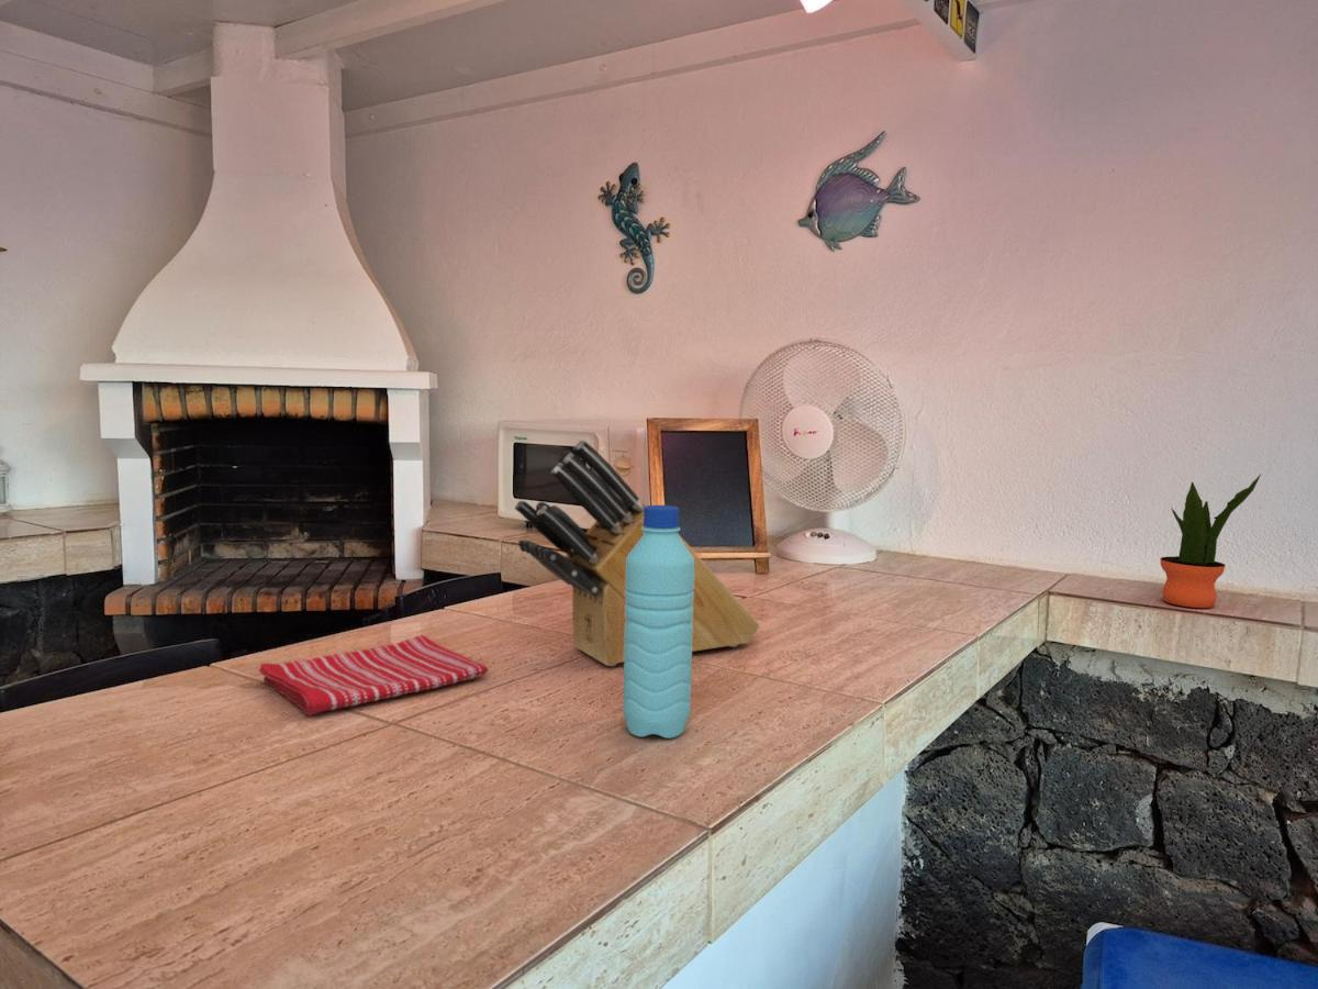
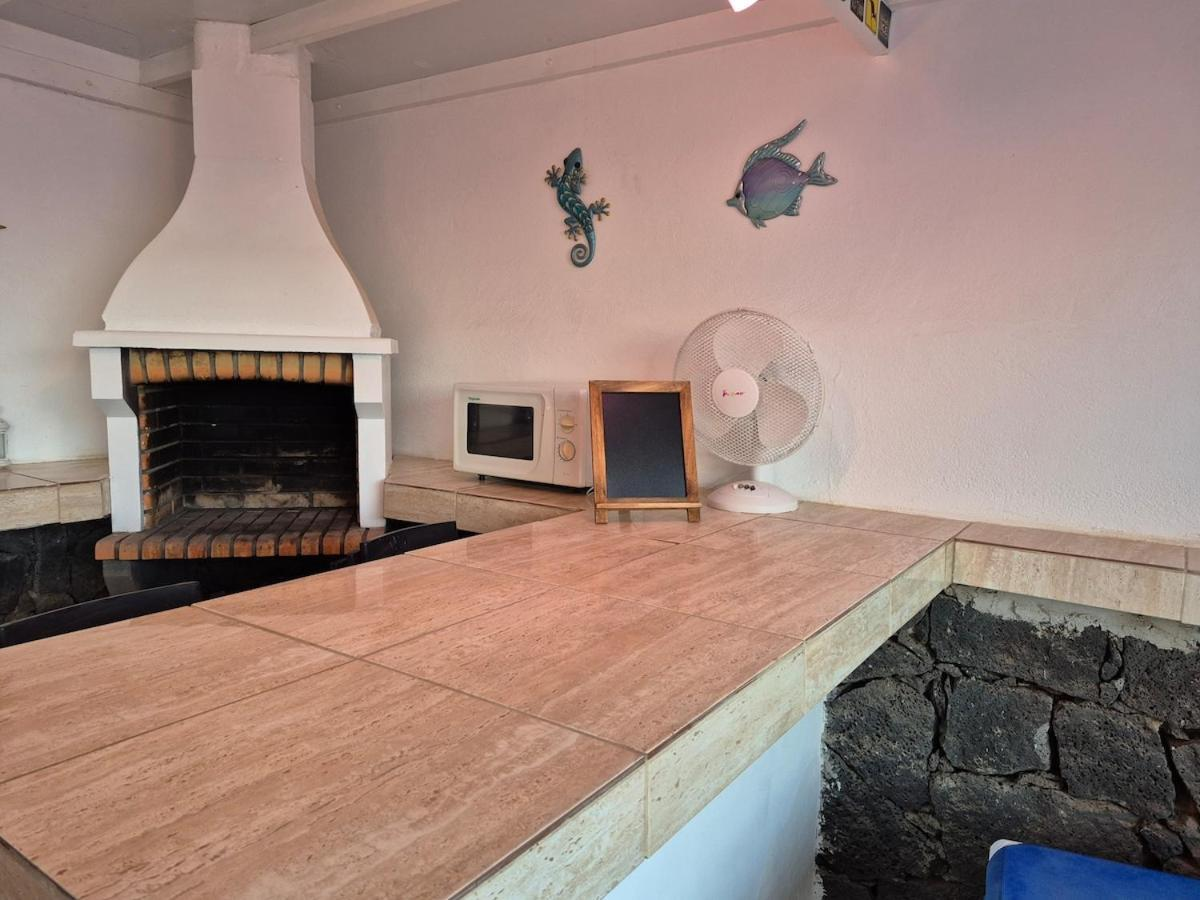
- knife block [513,438,760,667]
- dish towel [258,634,489,716]
- water bottle [622,504,694,740]
- potted plant [1159,474,1262,609]
